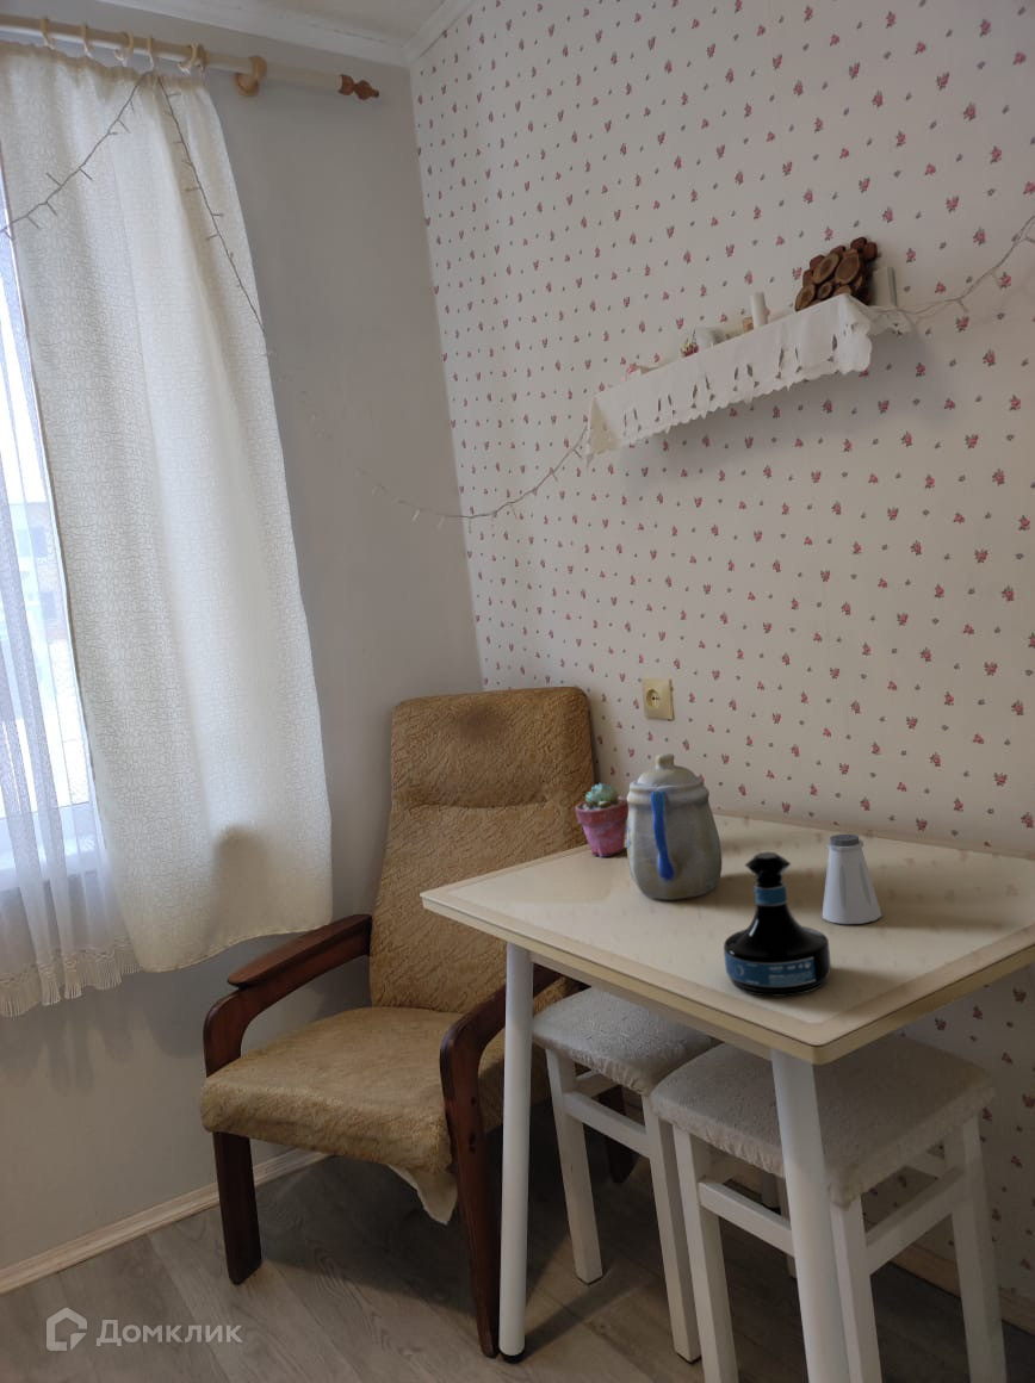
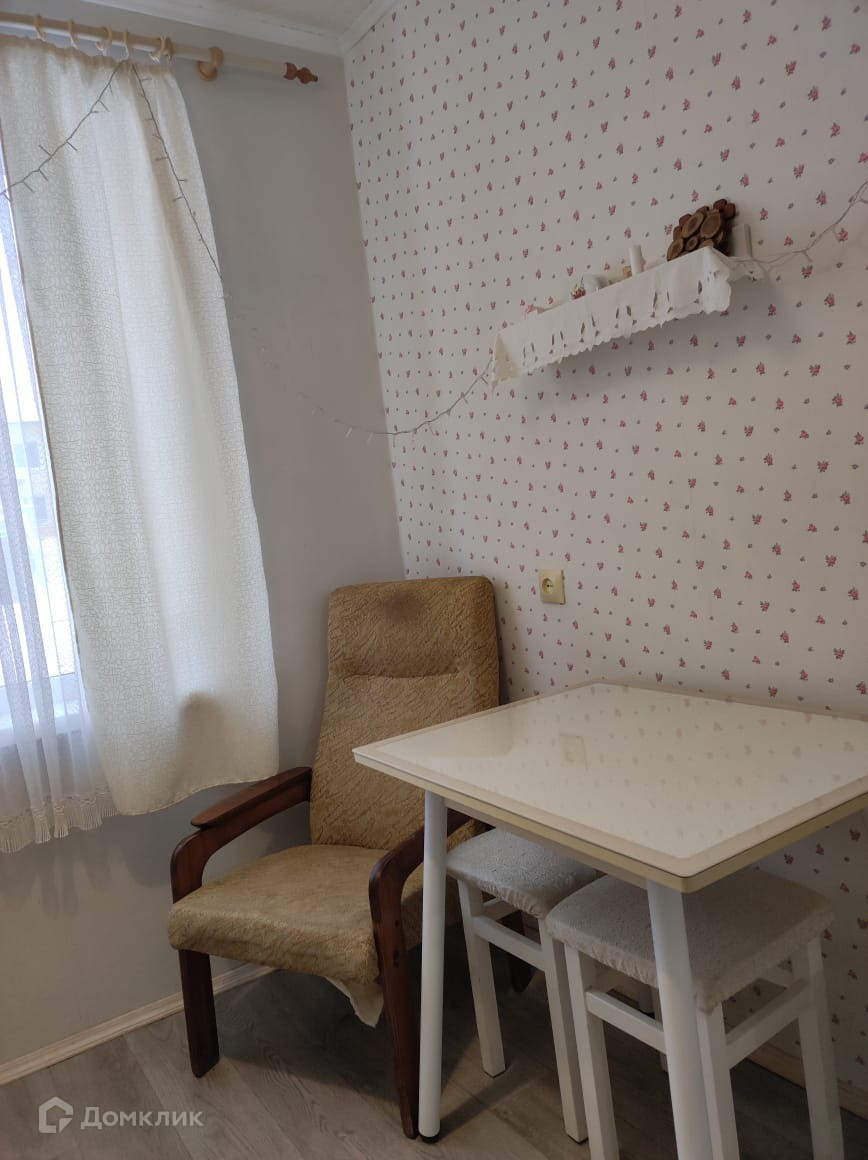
- saltshaker [822,833,882,925]
- tequila bottle [723,851,832,998]
- potted succulent [574,782,630,857]
- teapot [626,752,723,900]
